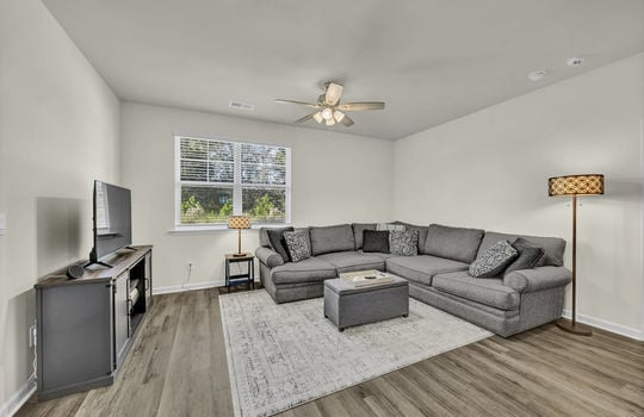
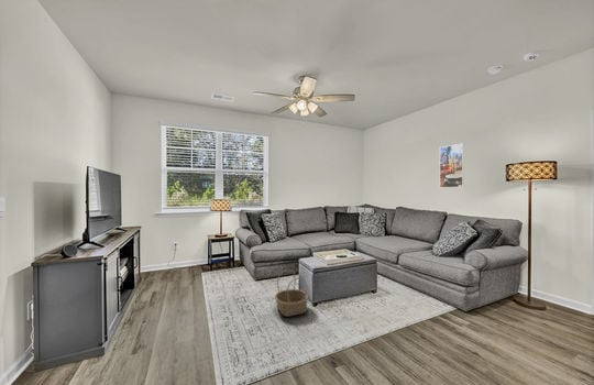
+ basket [274,268,309,318]
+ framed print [439,142,465,188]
